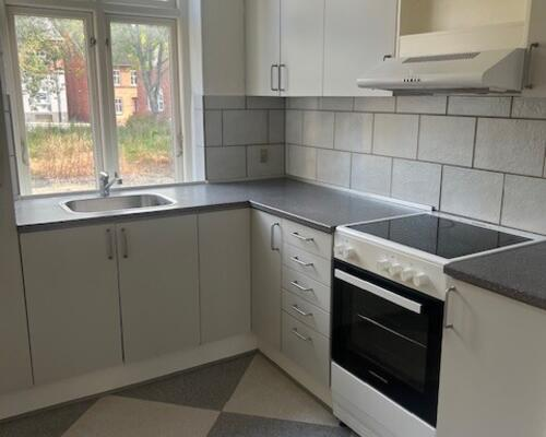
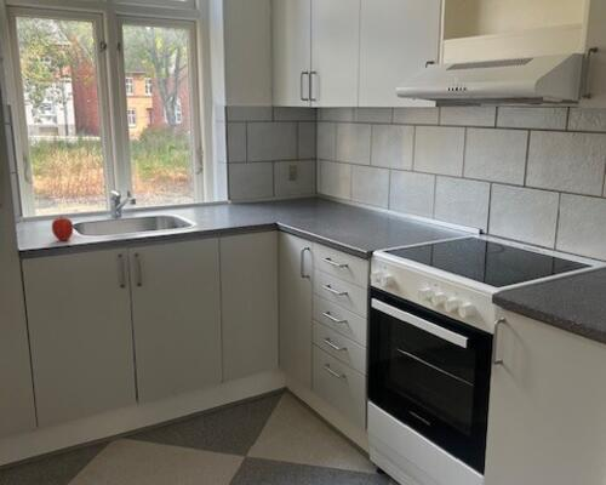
+ apple [51,213,74,242]
